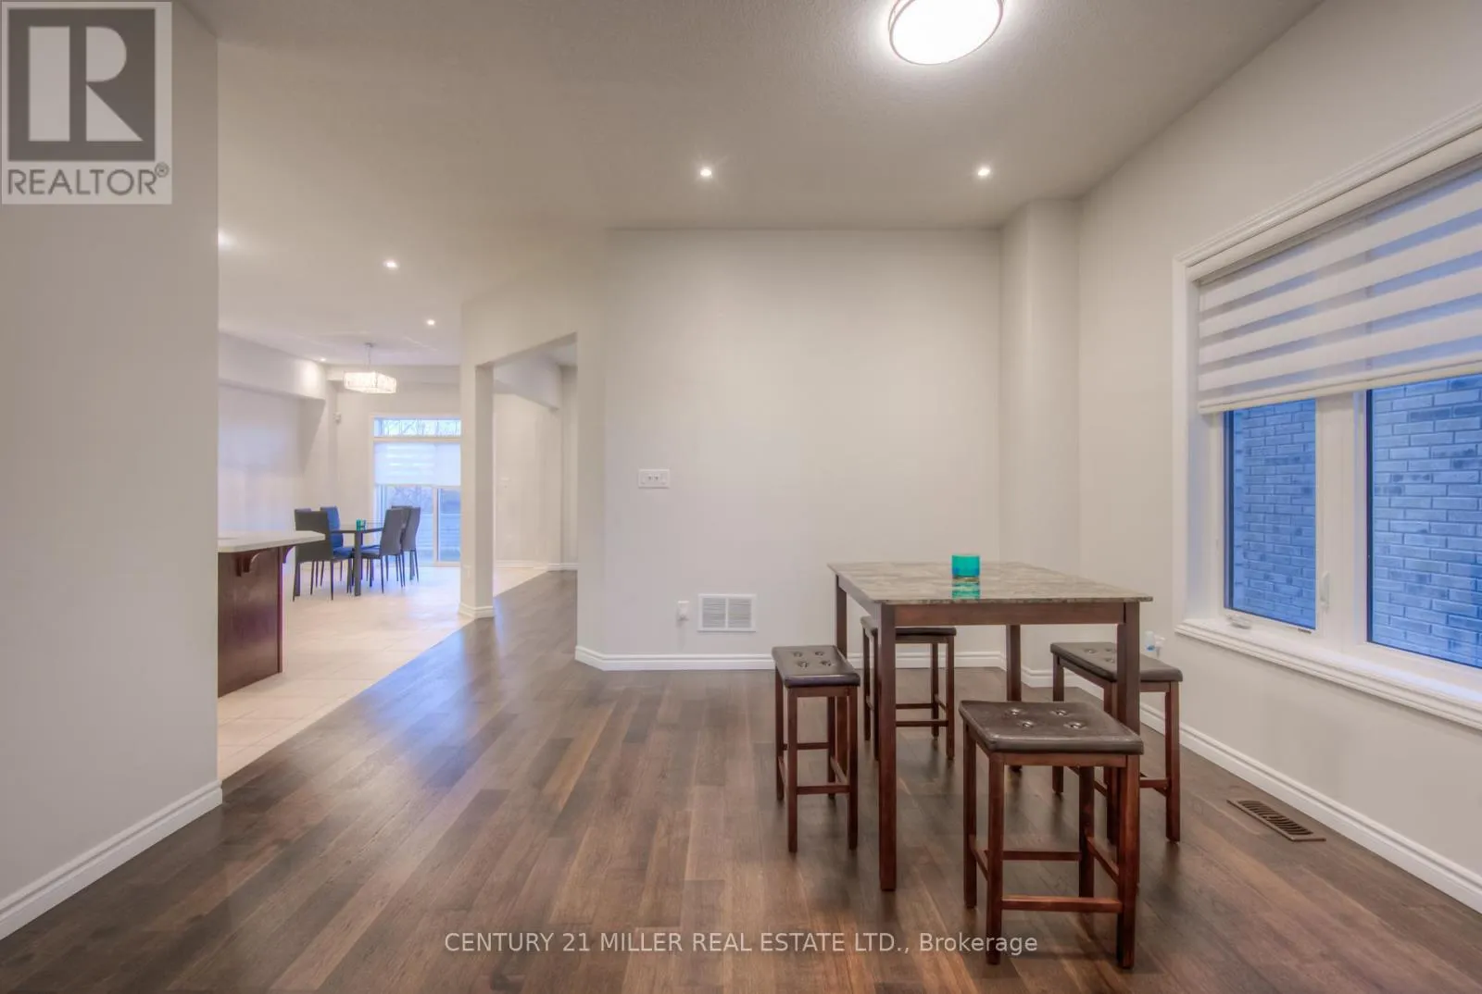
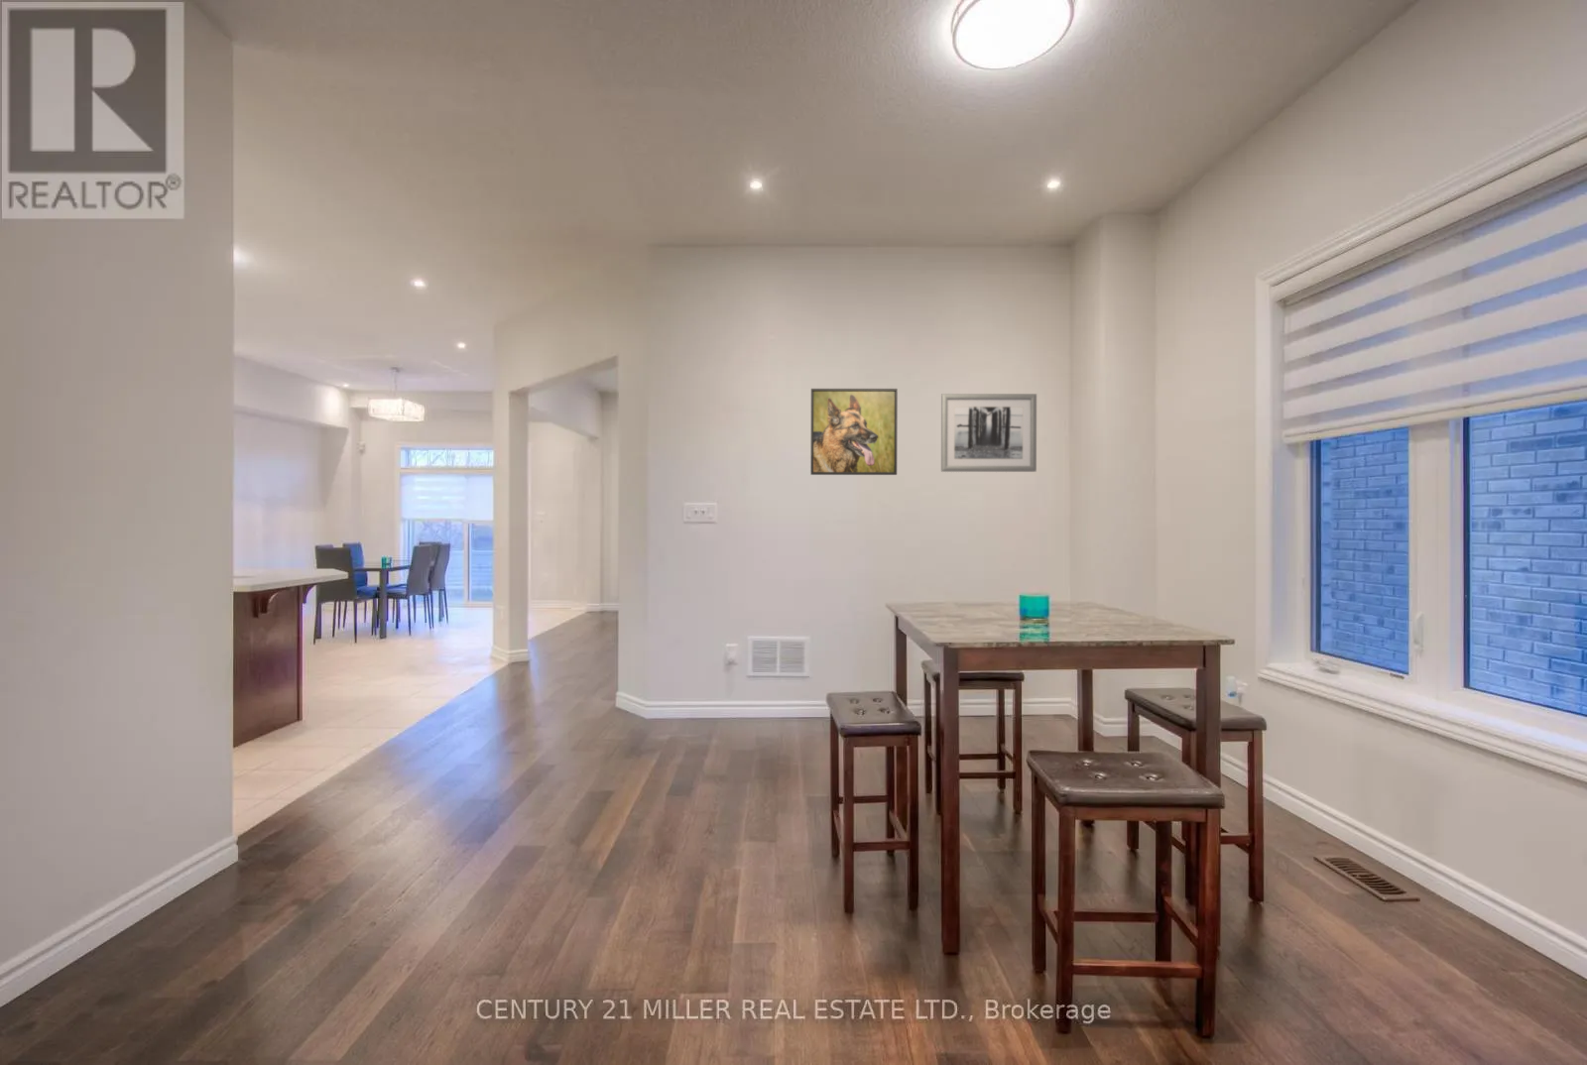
+ wall art [940,392,1038,473]
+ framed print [810,387,899,475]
